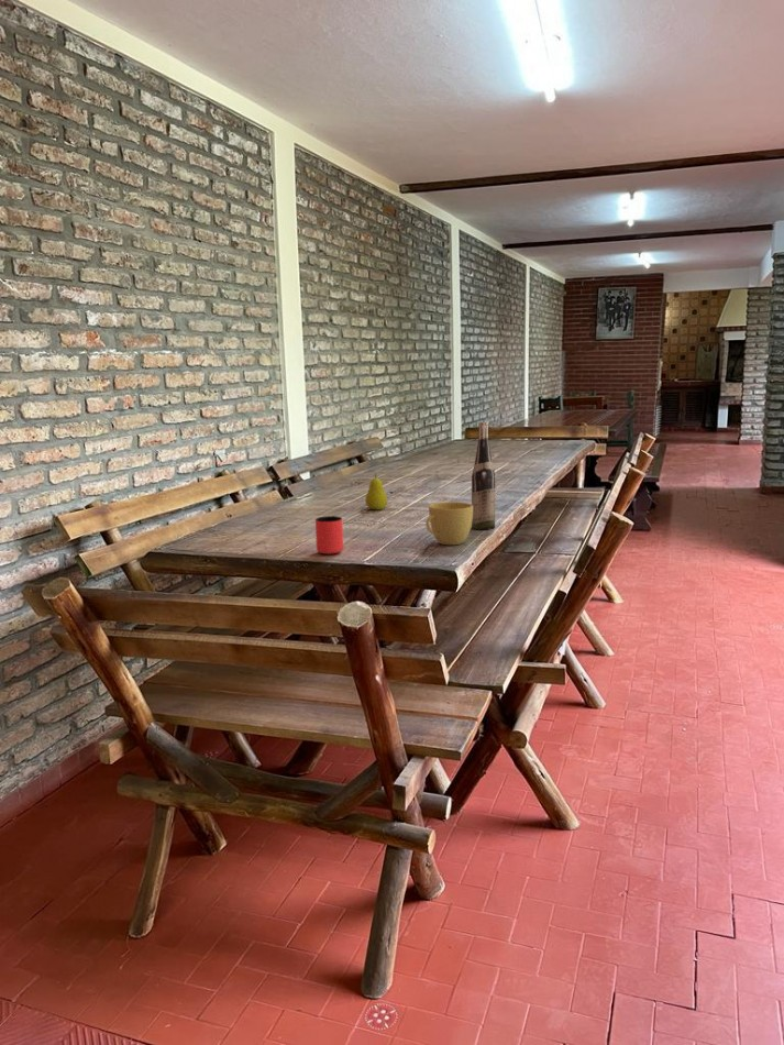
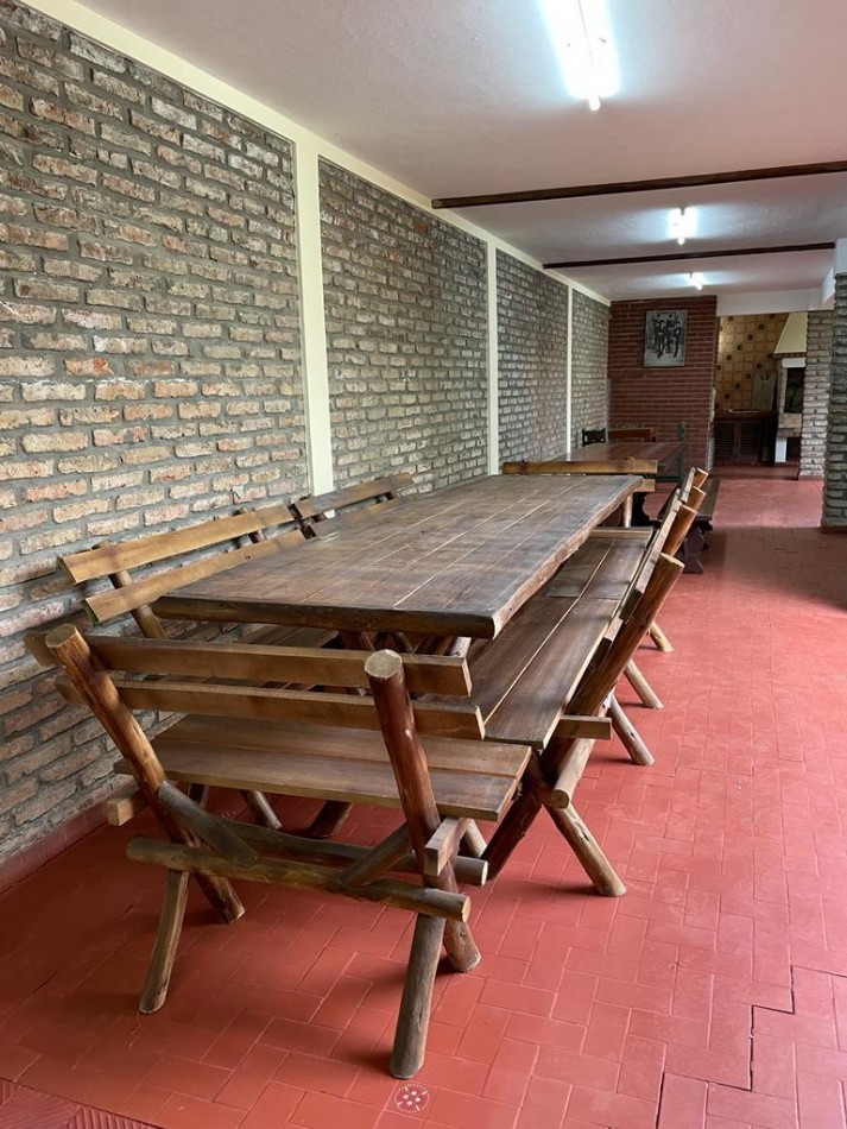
- cup [314,515,344,554]
- fruit [364,472,388,510]
- wine bottle [471,421,496,530]
- cup [424,501,473,546]
